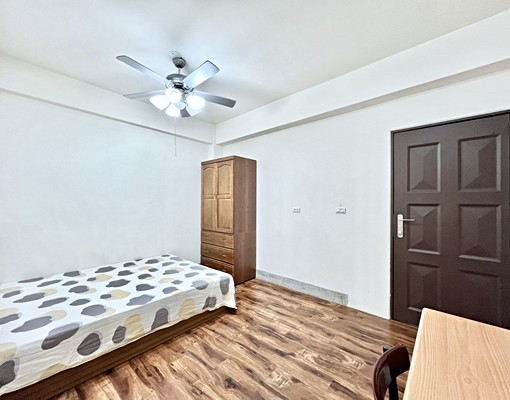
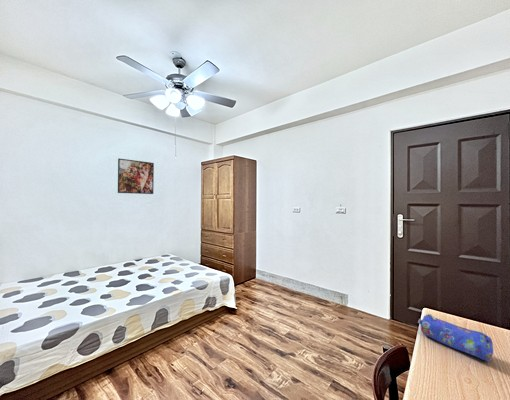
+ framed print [117,157,155,195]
+ pencil case [417,313,494,363]
